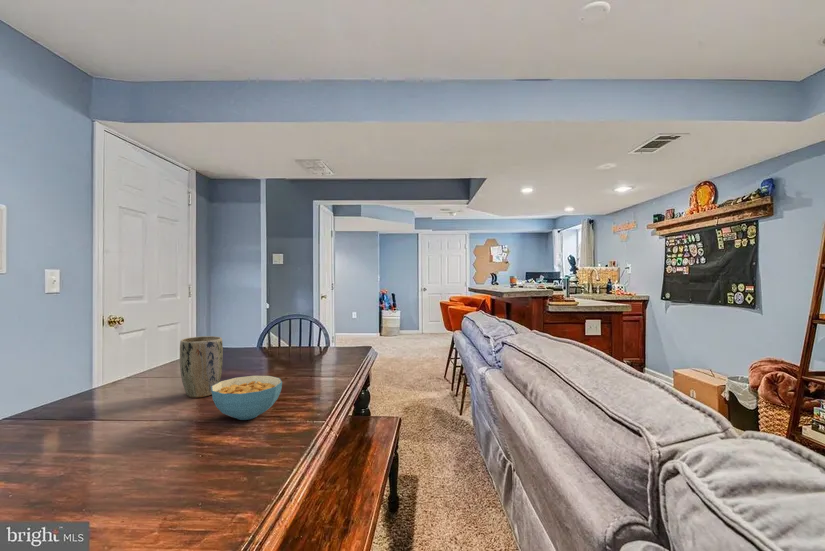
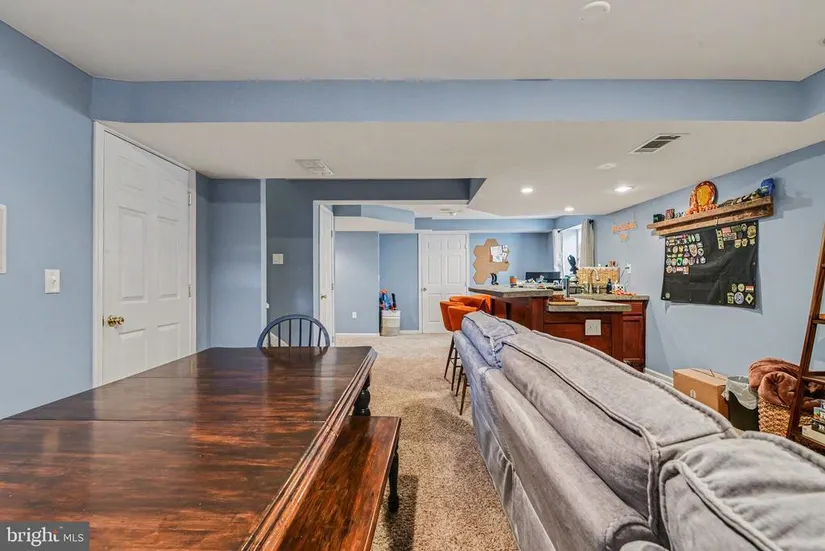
- plant pot [179,335,224,399]
- cereal bowl [211,375,283,421]
